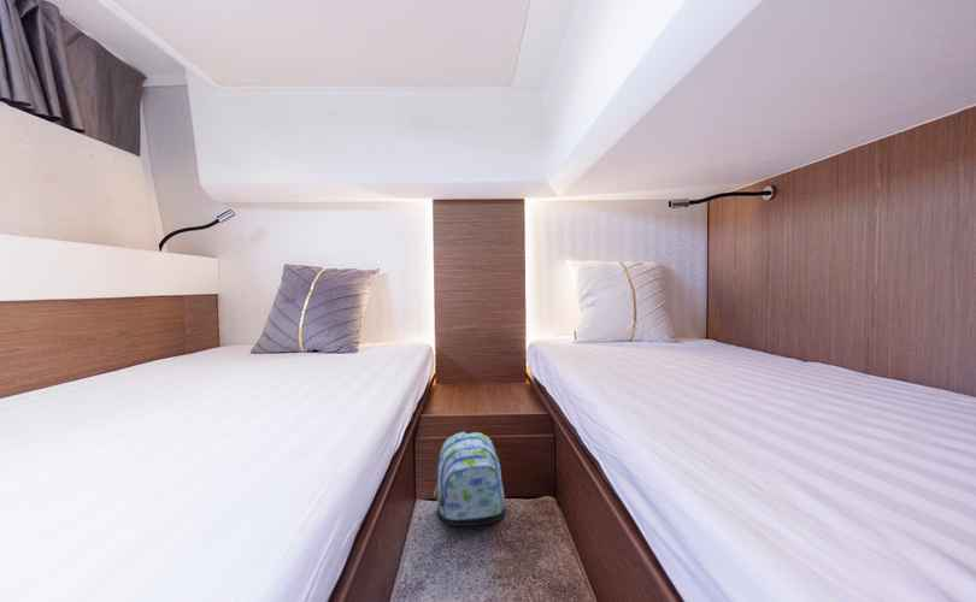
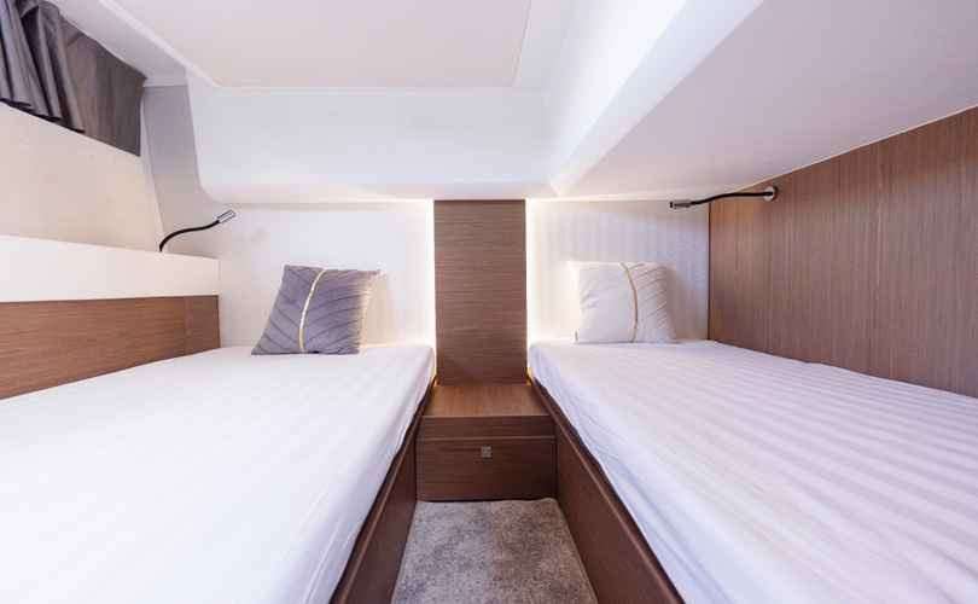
- backpack [433,431,506,527]
